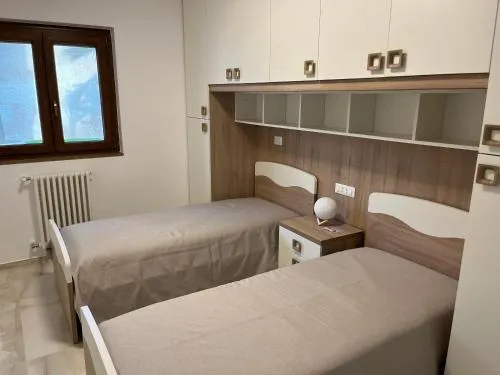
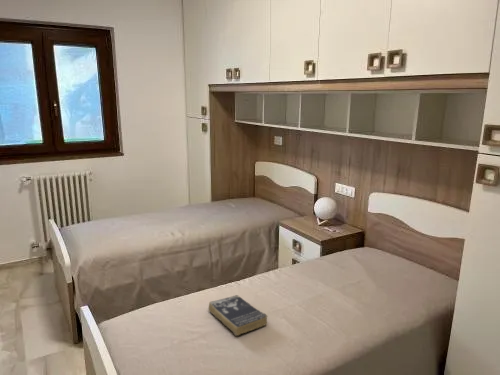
+ book [207,294,268,336]
